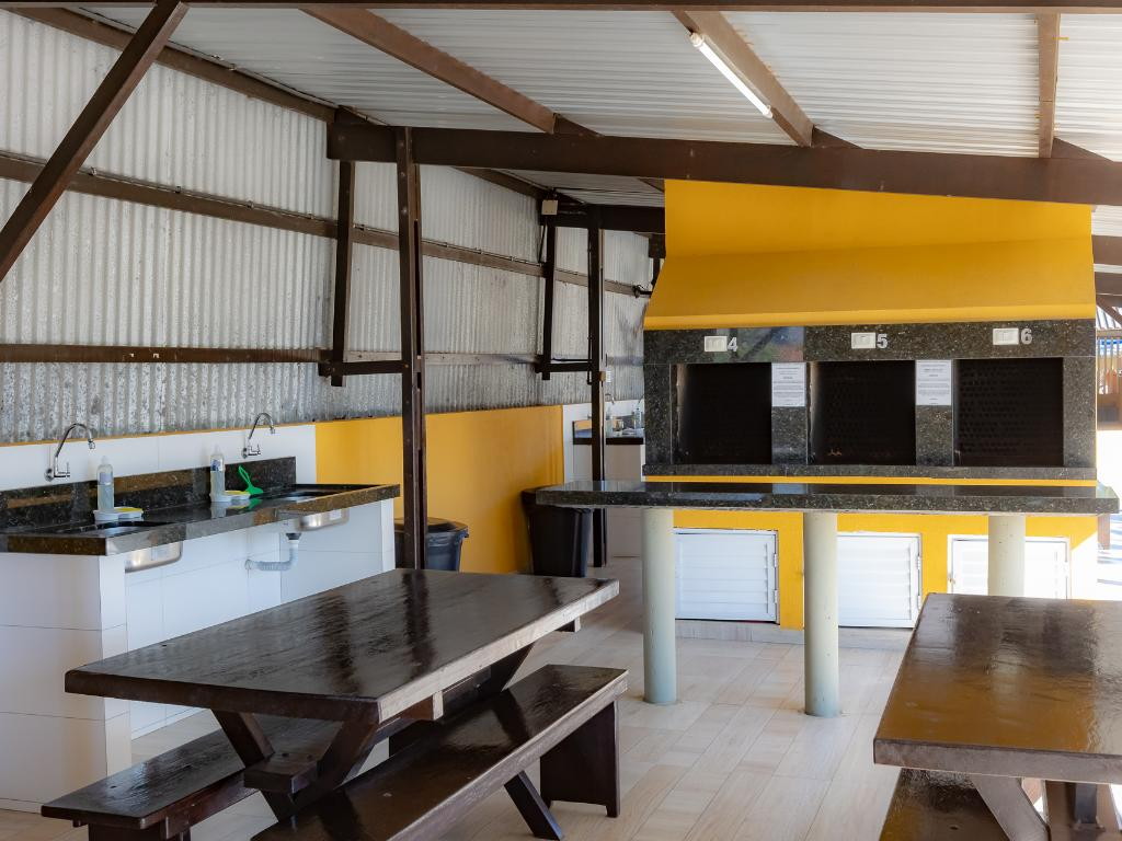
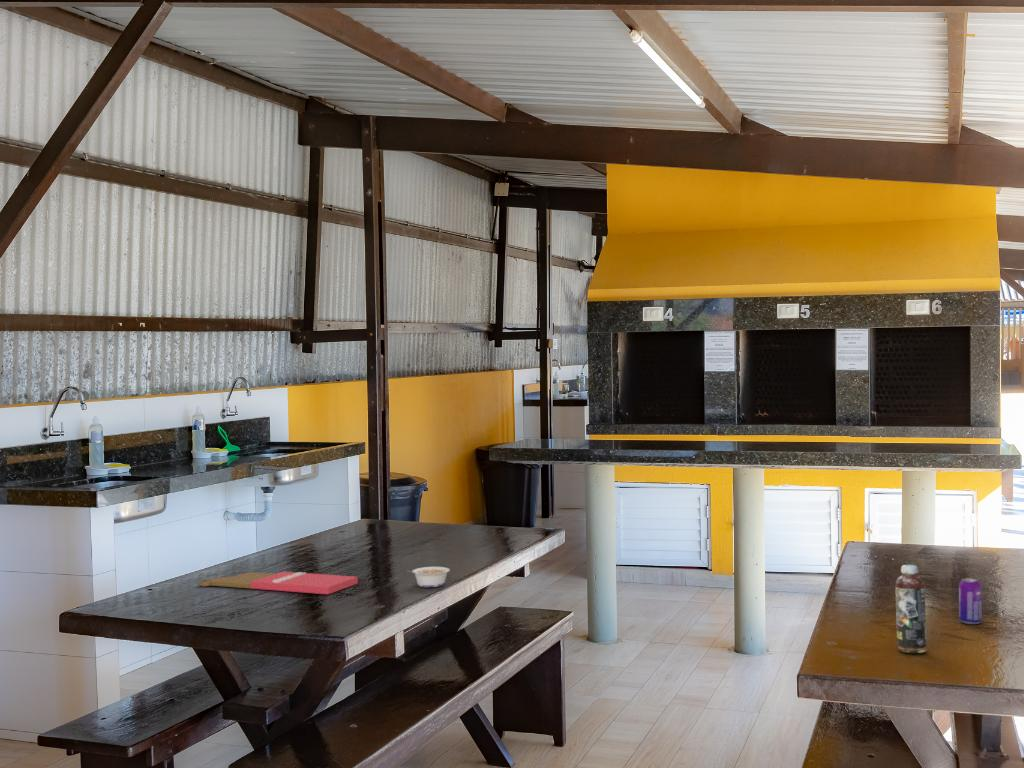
+ beverage bottle [894,564,928,654]
+ beverage can [958,577,983,625]
+ legume [408,566,451,588]
+ cutting board [199,571,359,595]
